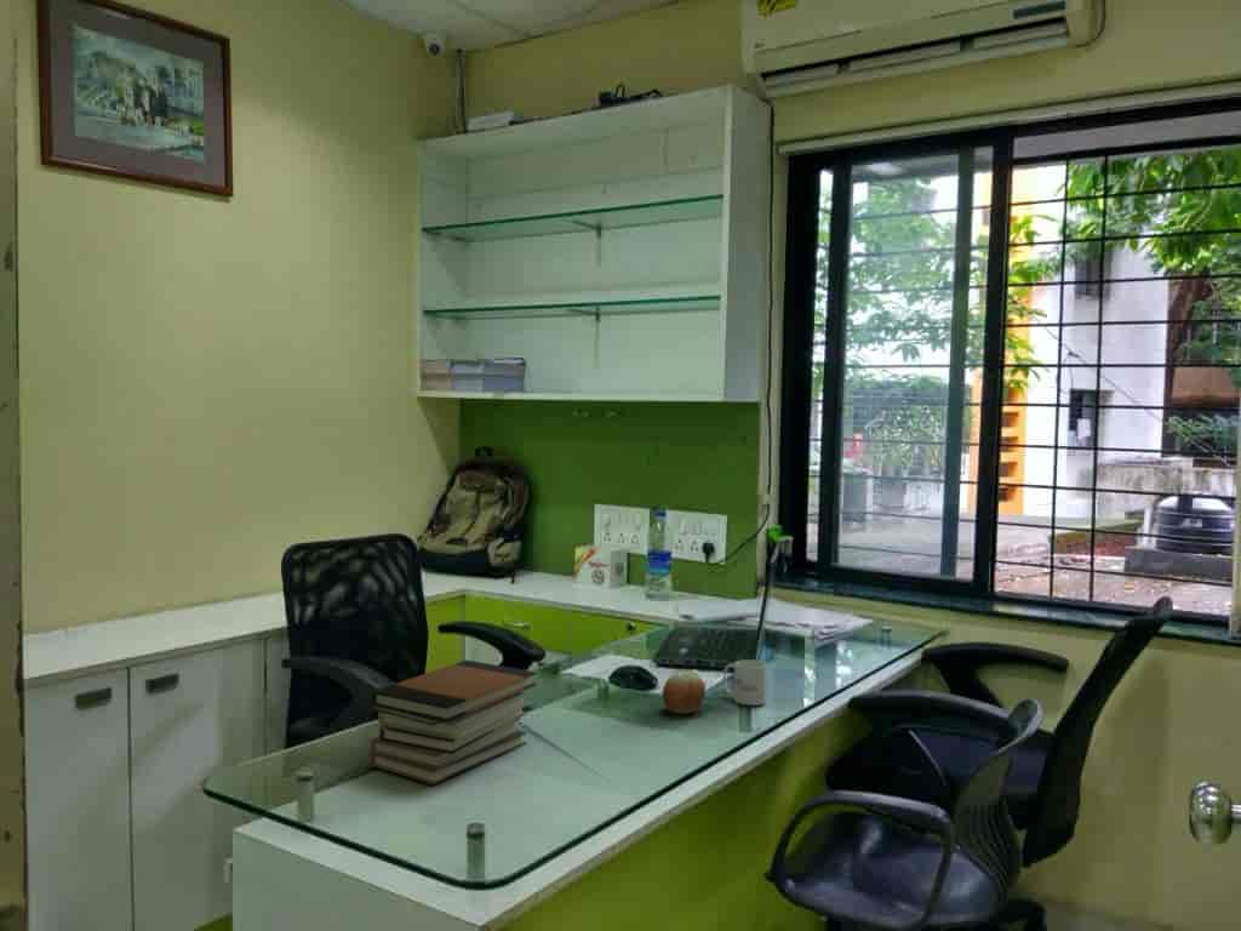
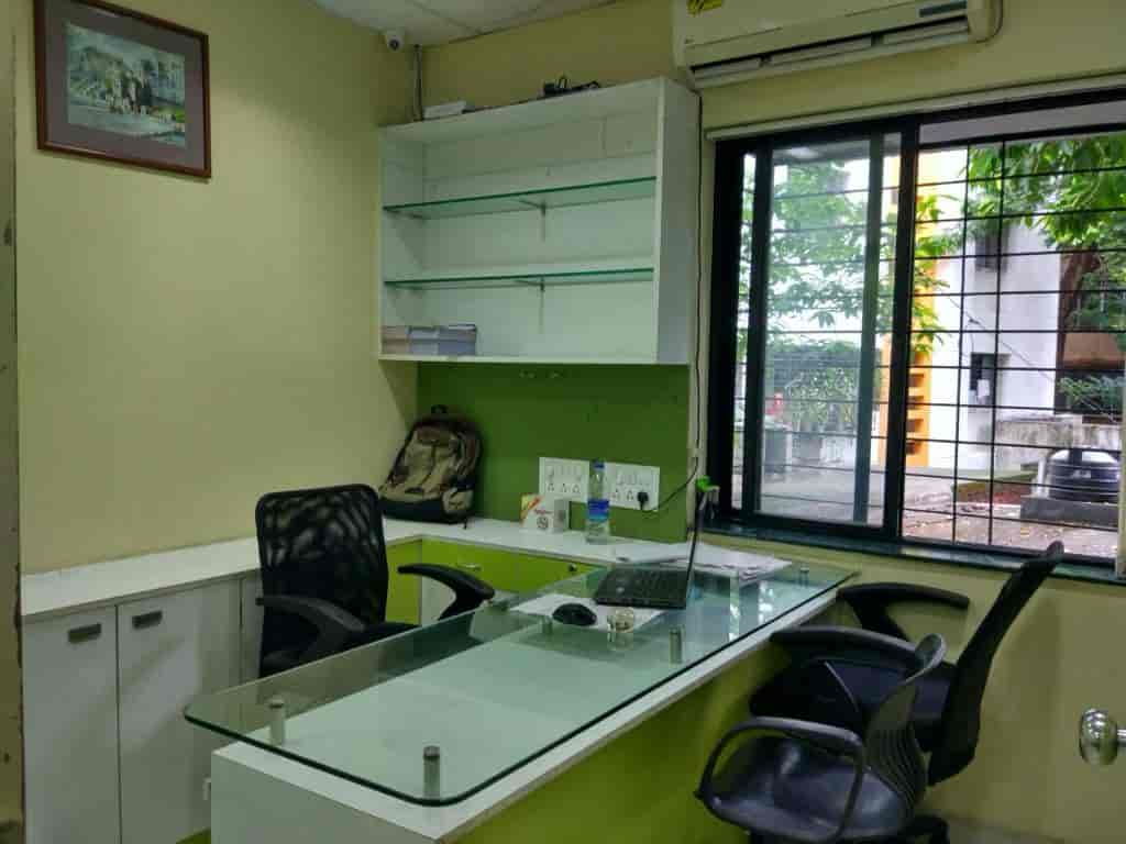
- book stack [368,658,538,786]
- apple [662,673,707,715]
- mug [721,658,768,707]
